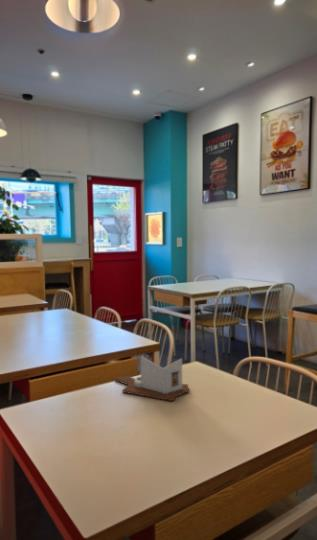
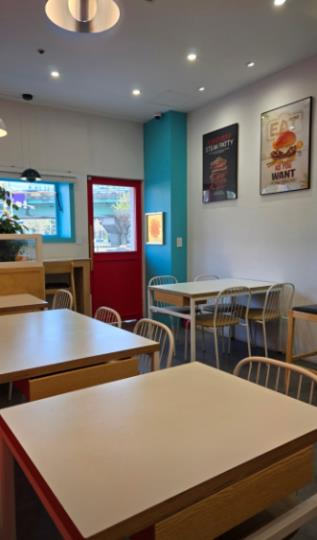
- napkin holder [114,355,191,402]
